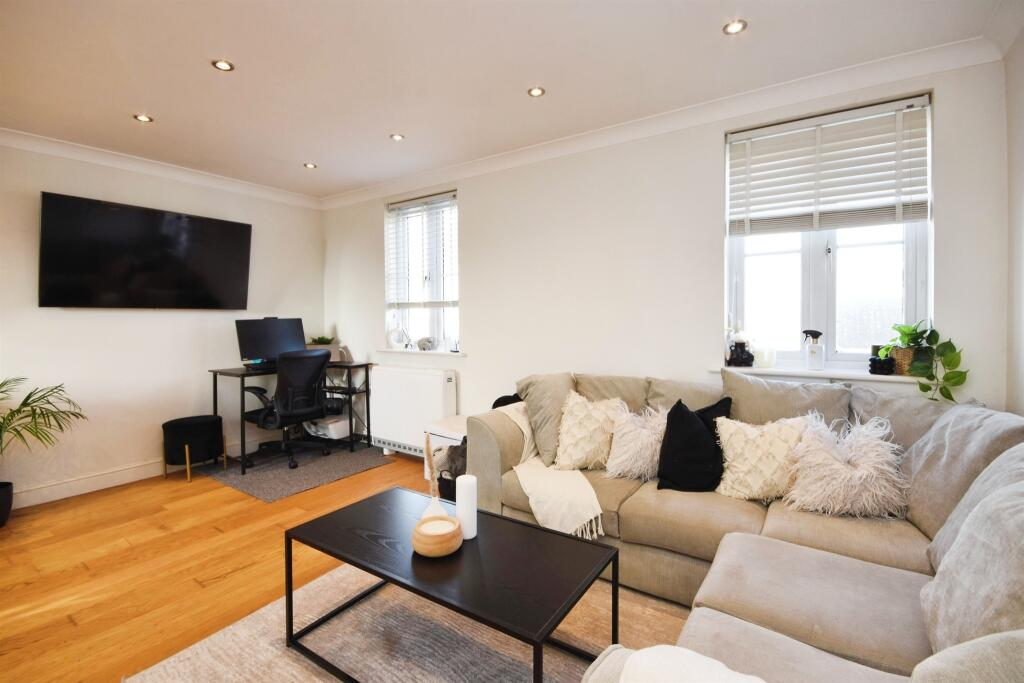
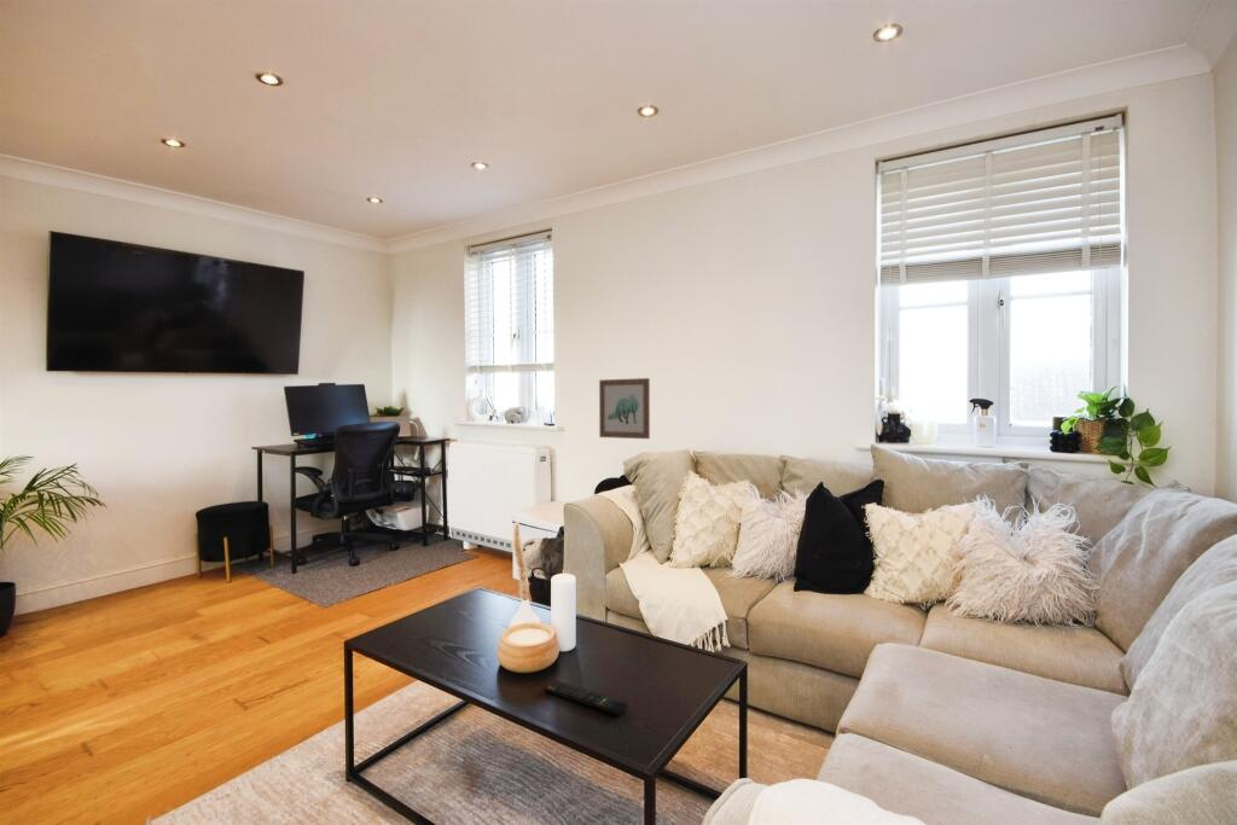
+ remote control [542,679,629,716]
+ wall art [598,377,651,440]
